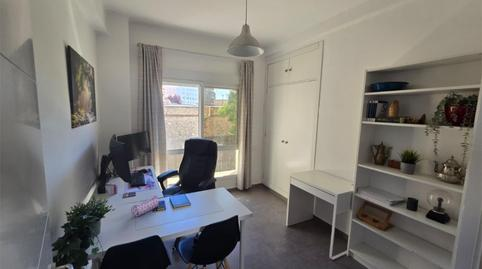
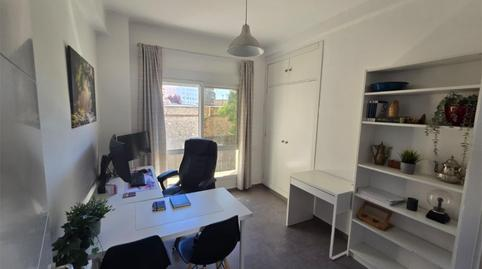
- pencil case [130,195,160,218]
